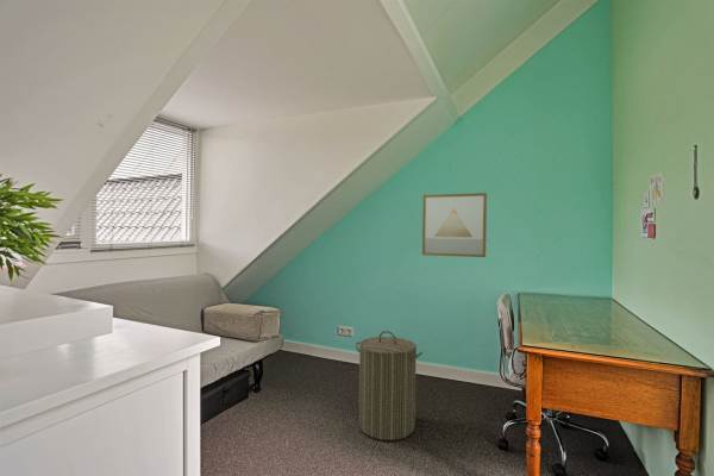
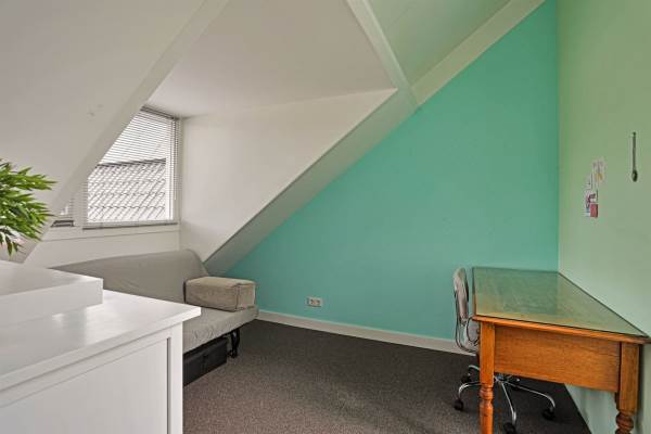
- wall art [421,192,488,258]
- laundry hamper [355,330,424,441]
